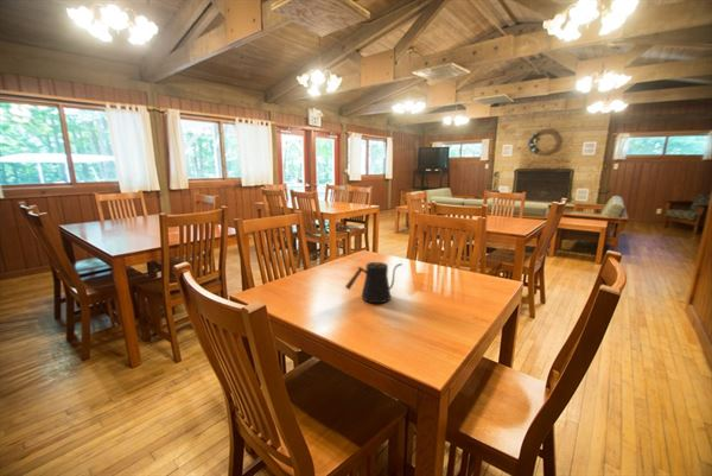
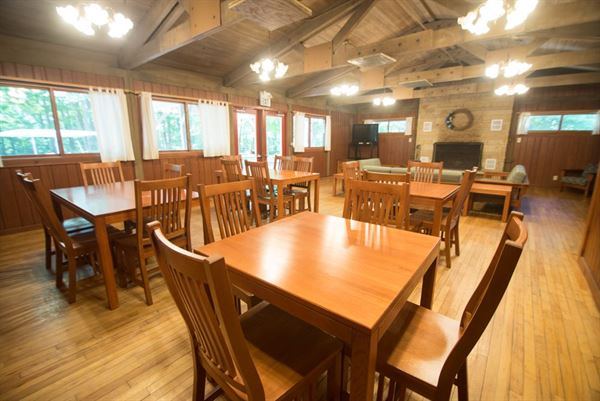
- kettle [344,261,403,304]
